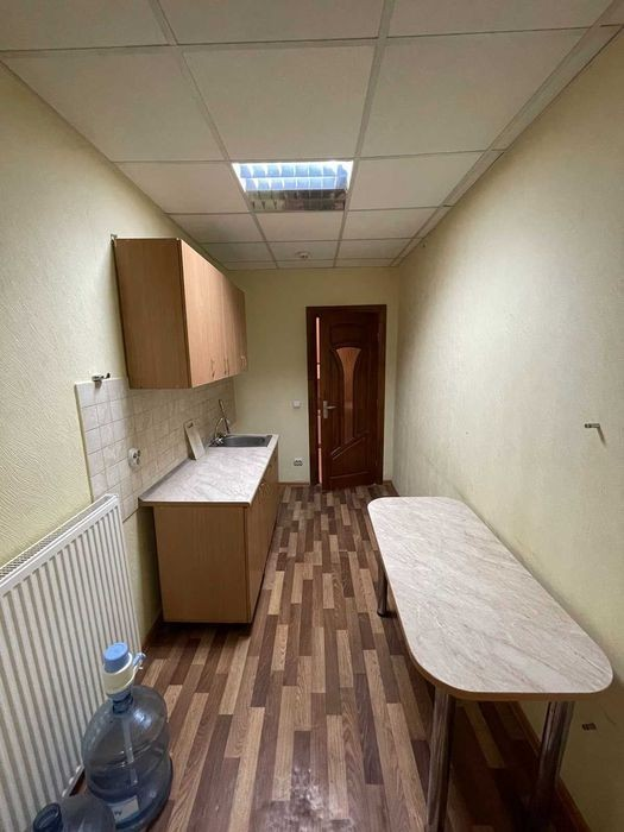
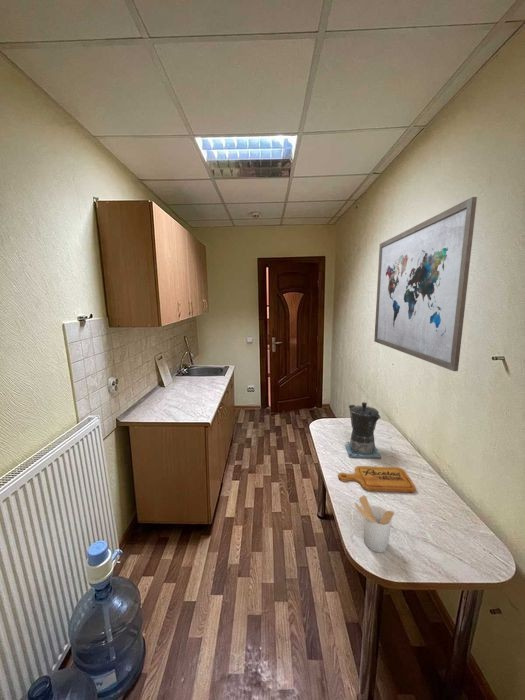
+ cutting board [337,465,417,493]
+ coffee maker [344,401,382,460]
+ wall art [373,196,478,372]
+ utensil holder [353,494,395,553]
